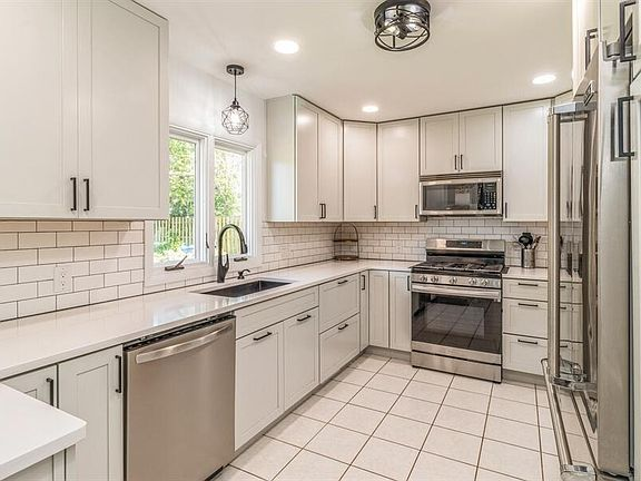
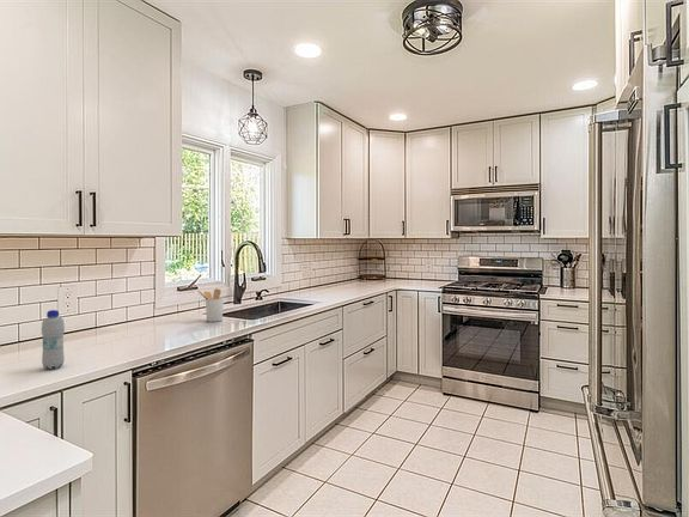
+ utensil holder [196,287,225,323]
+ bottle [39,309,66,370]
